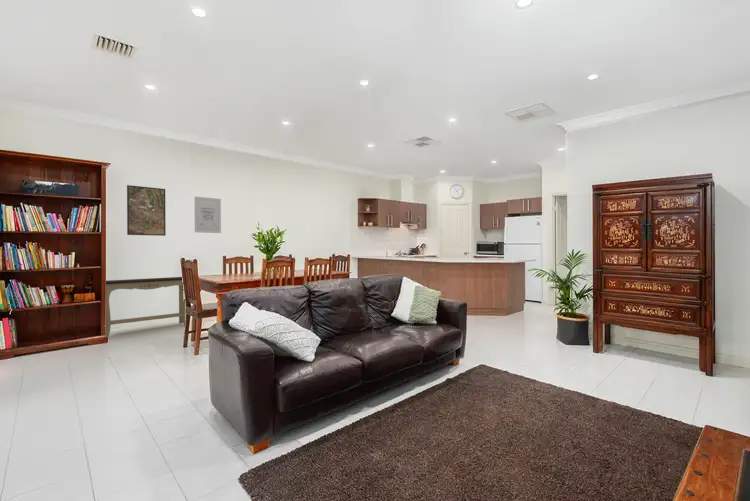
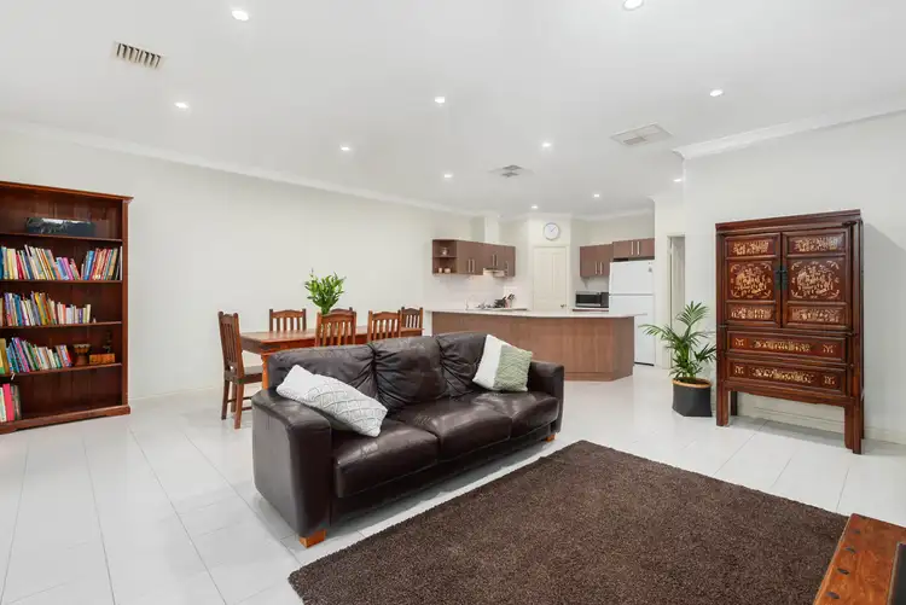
- console table [105,276,185,338]
- wall art [194,196,222,234]
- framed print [126,184,167,237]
